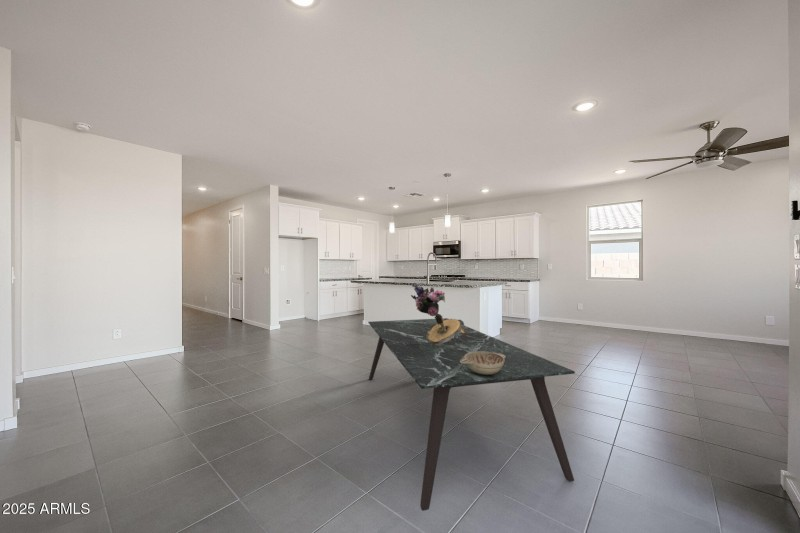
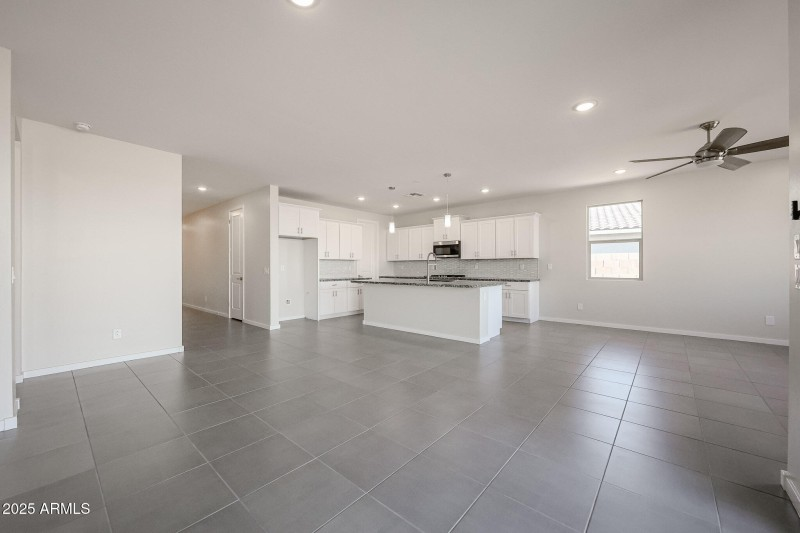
- decorative bowl [460,351,505,375]
- dining table [367,317,576,512]
- bouquet [410,282,468,346]
